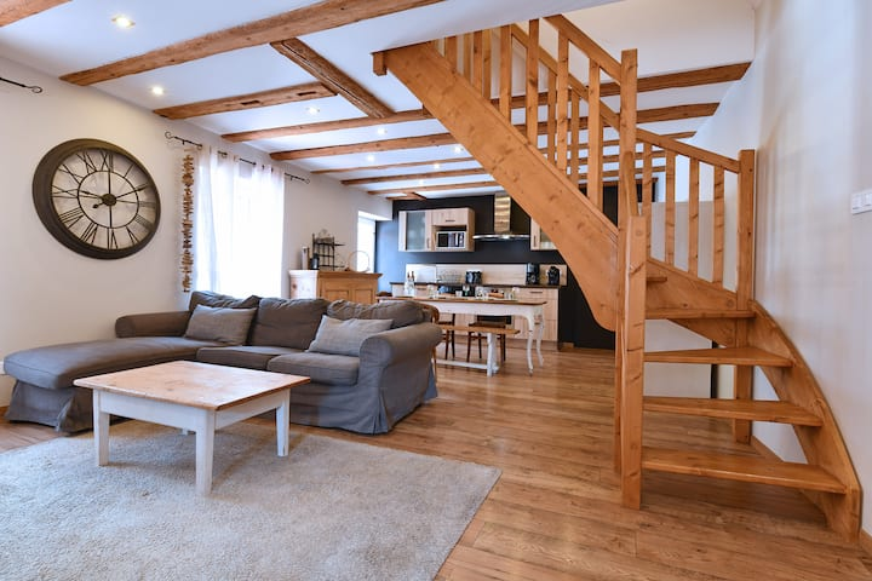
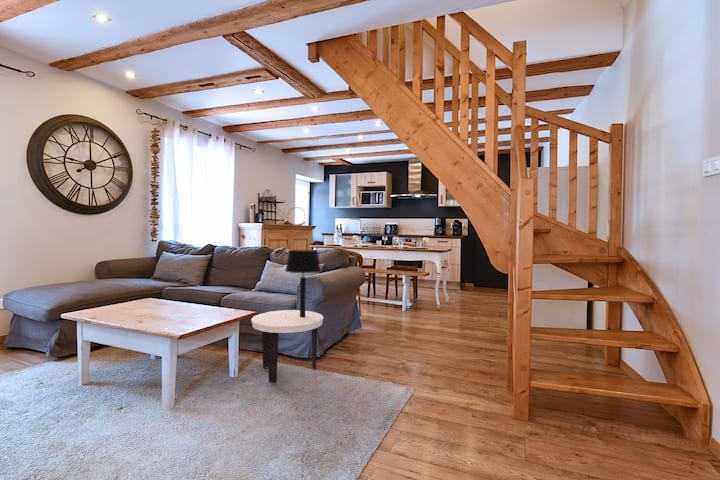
+ table lamp [284,249,322,317]
+ side table [250,309,325,384]
